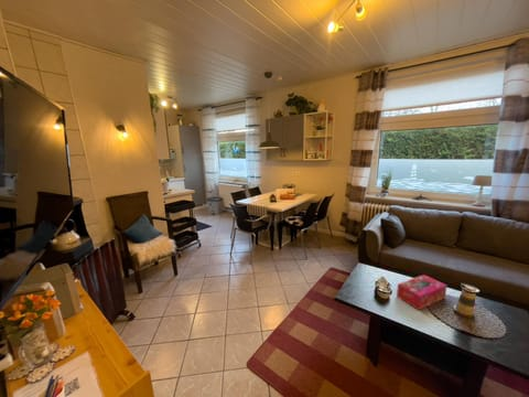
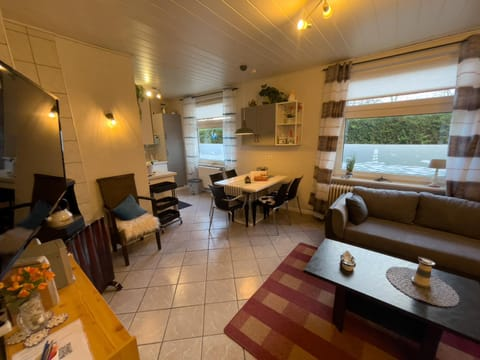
- tissue box [396,273,447,311]
